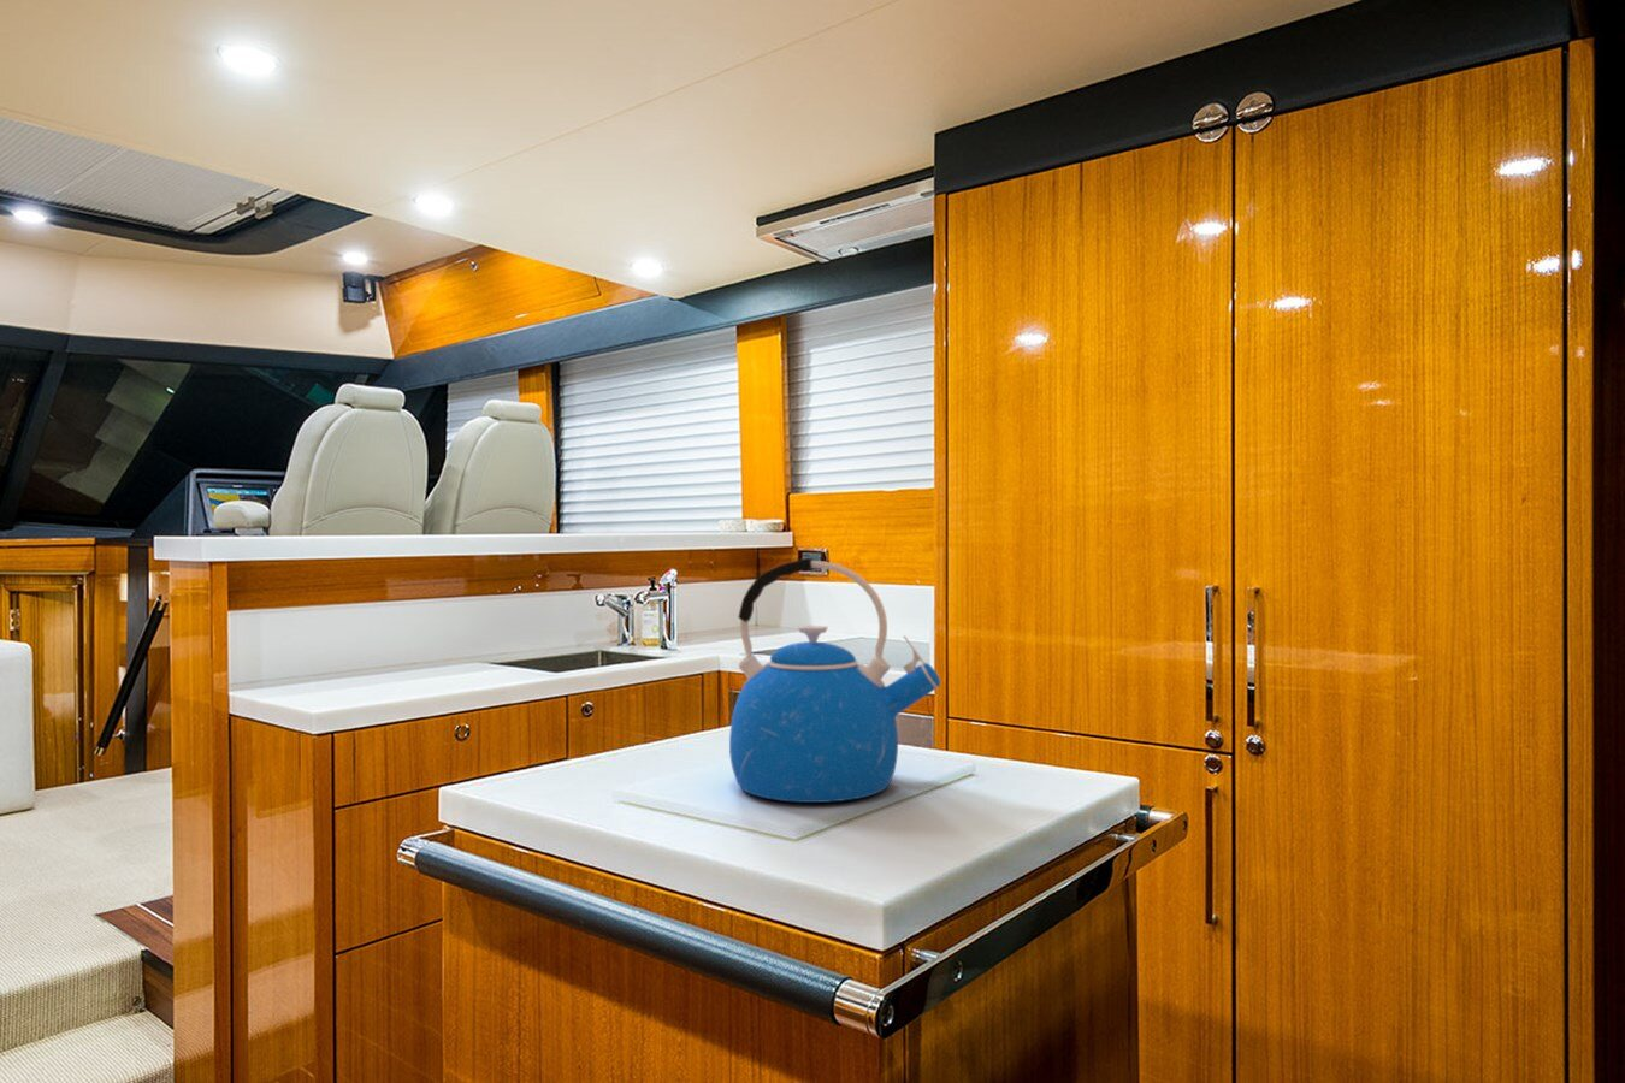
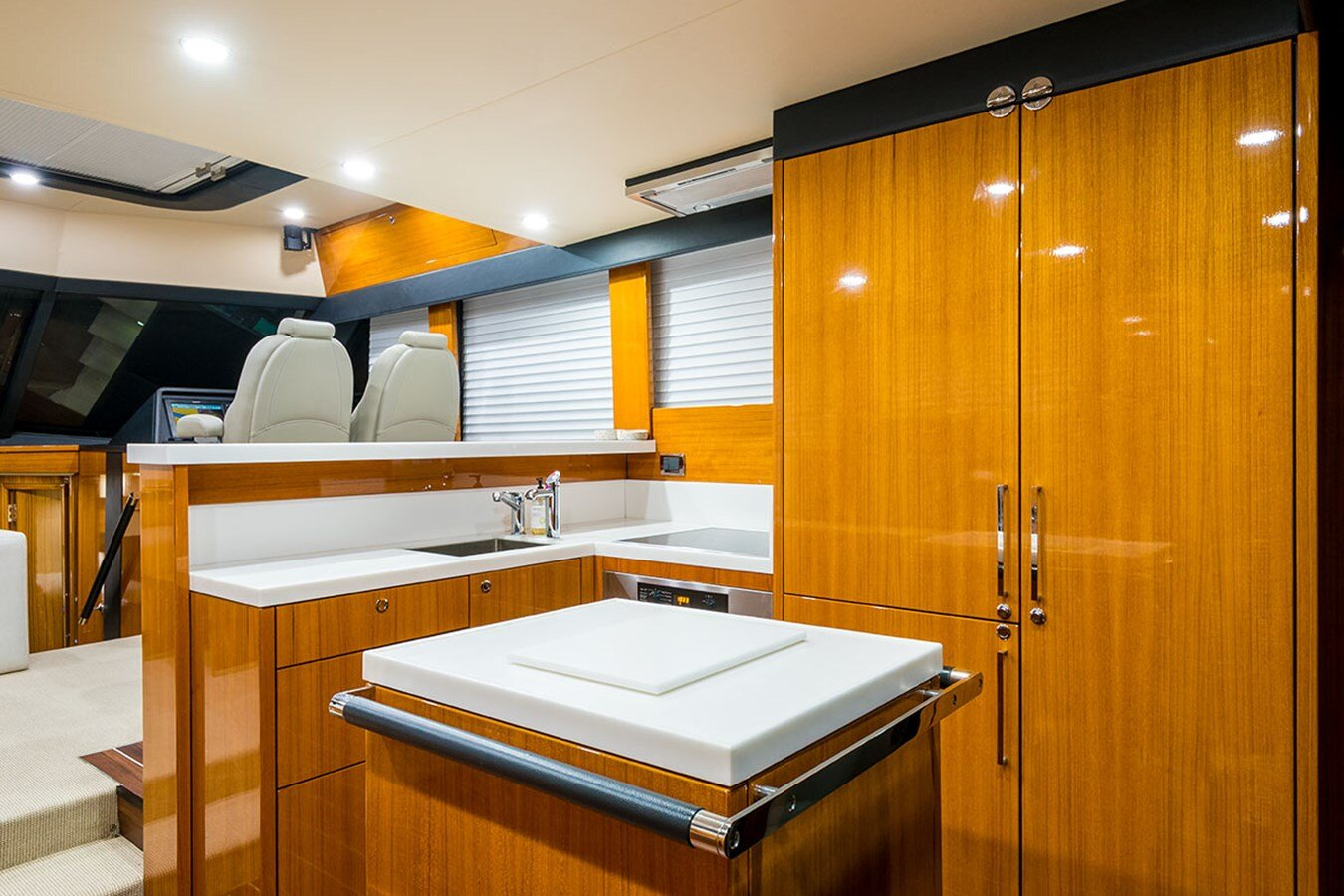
- kettle [728,557,942,804]
